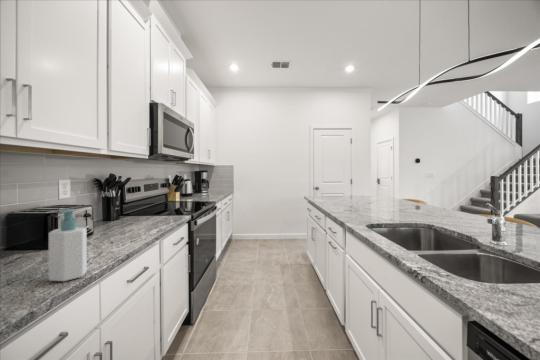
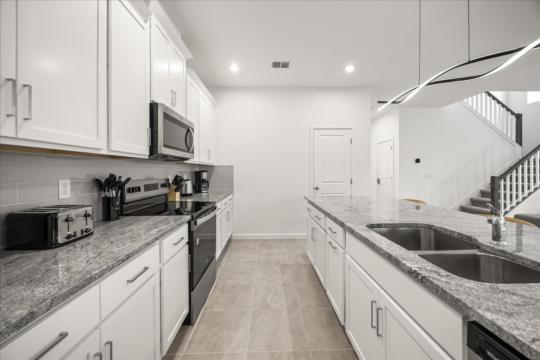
- soap bottle [48,209,88,282]
